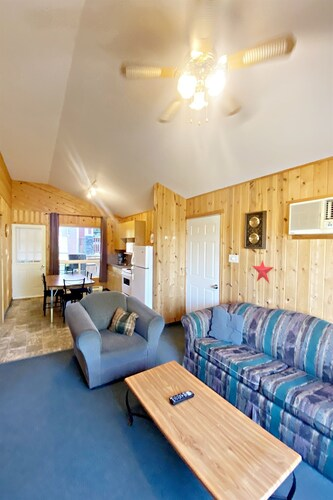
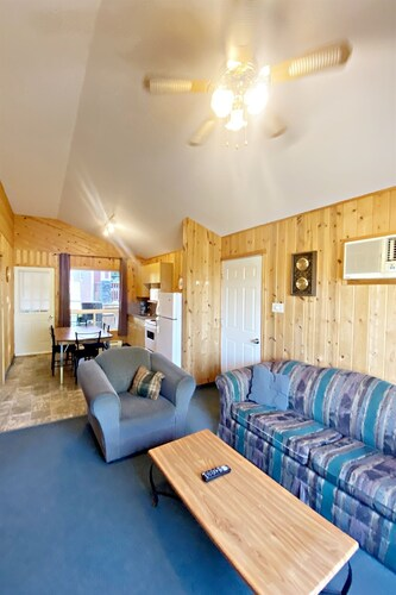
- decorative star [252,259,275,285]
